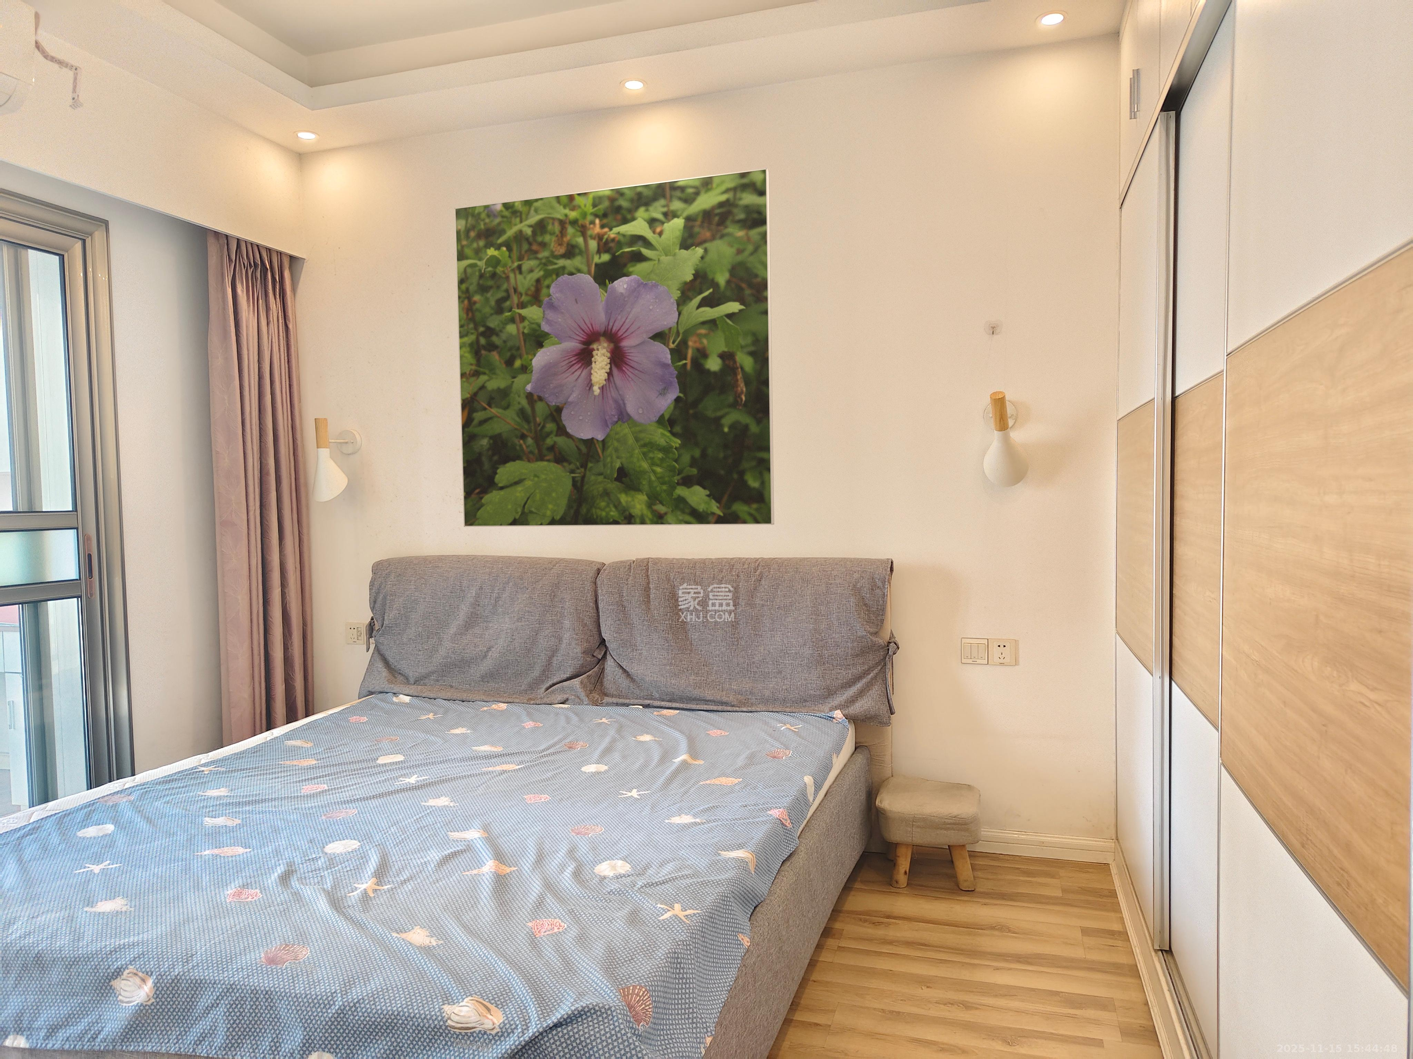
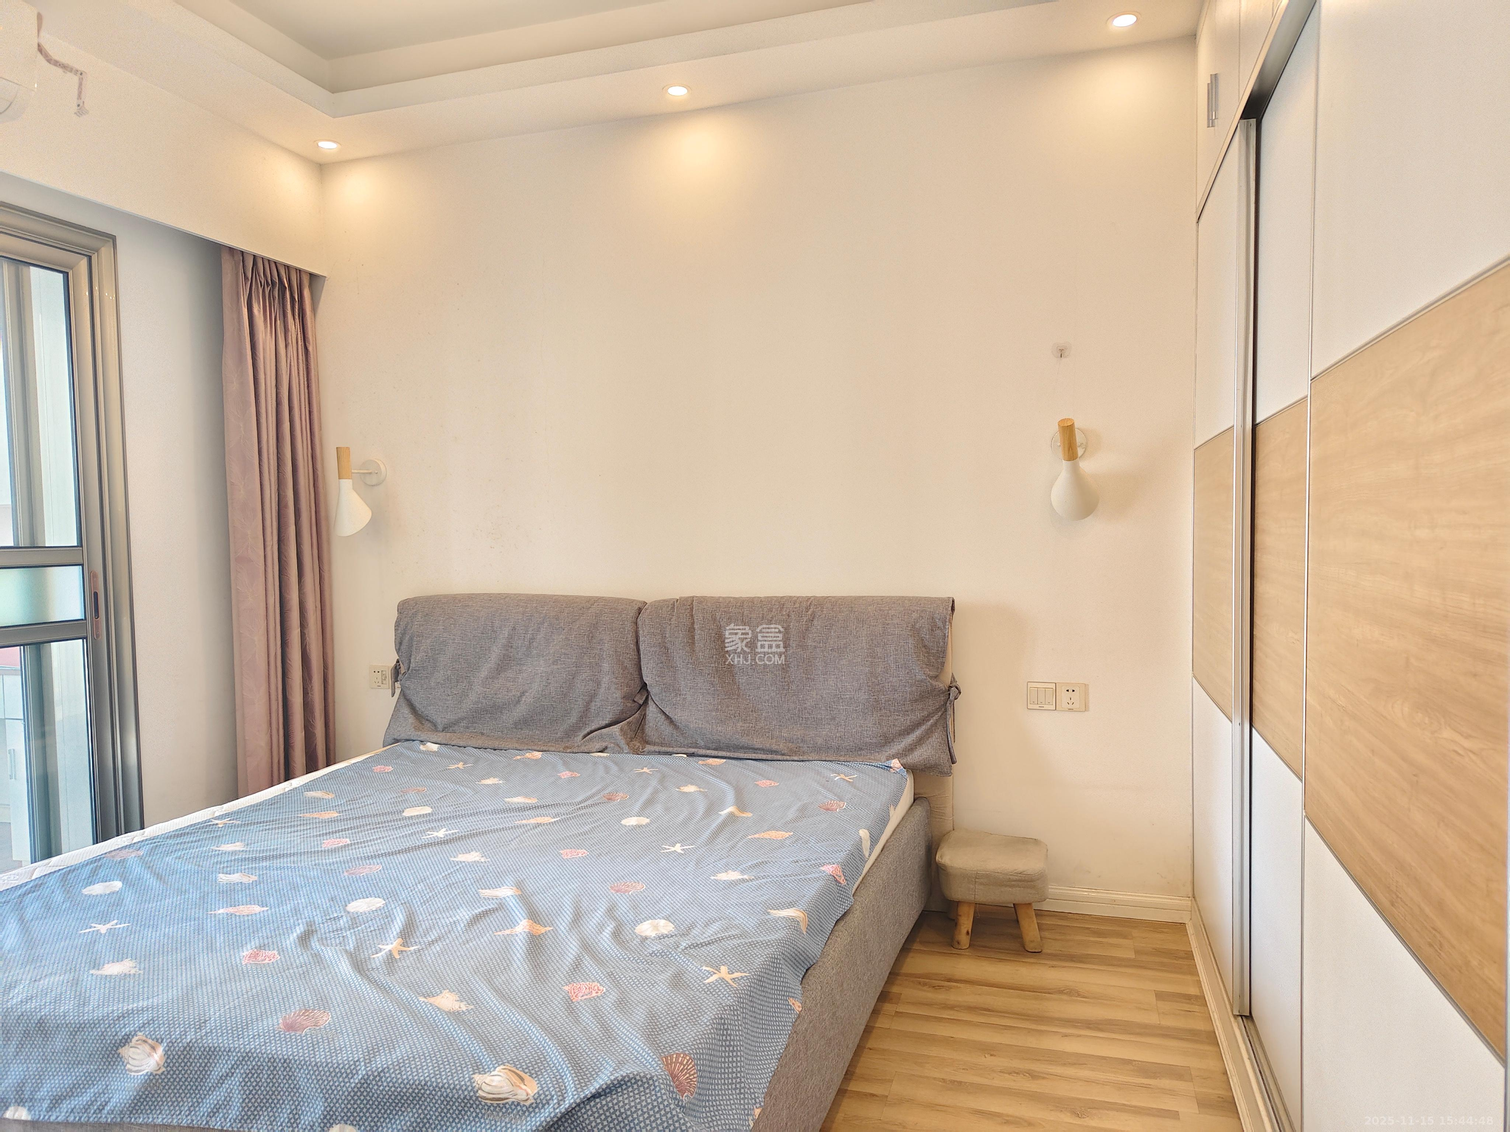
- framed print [454,168,774,527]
